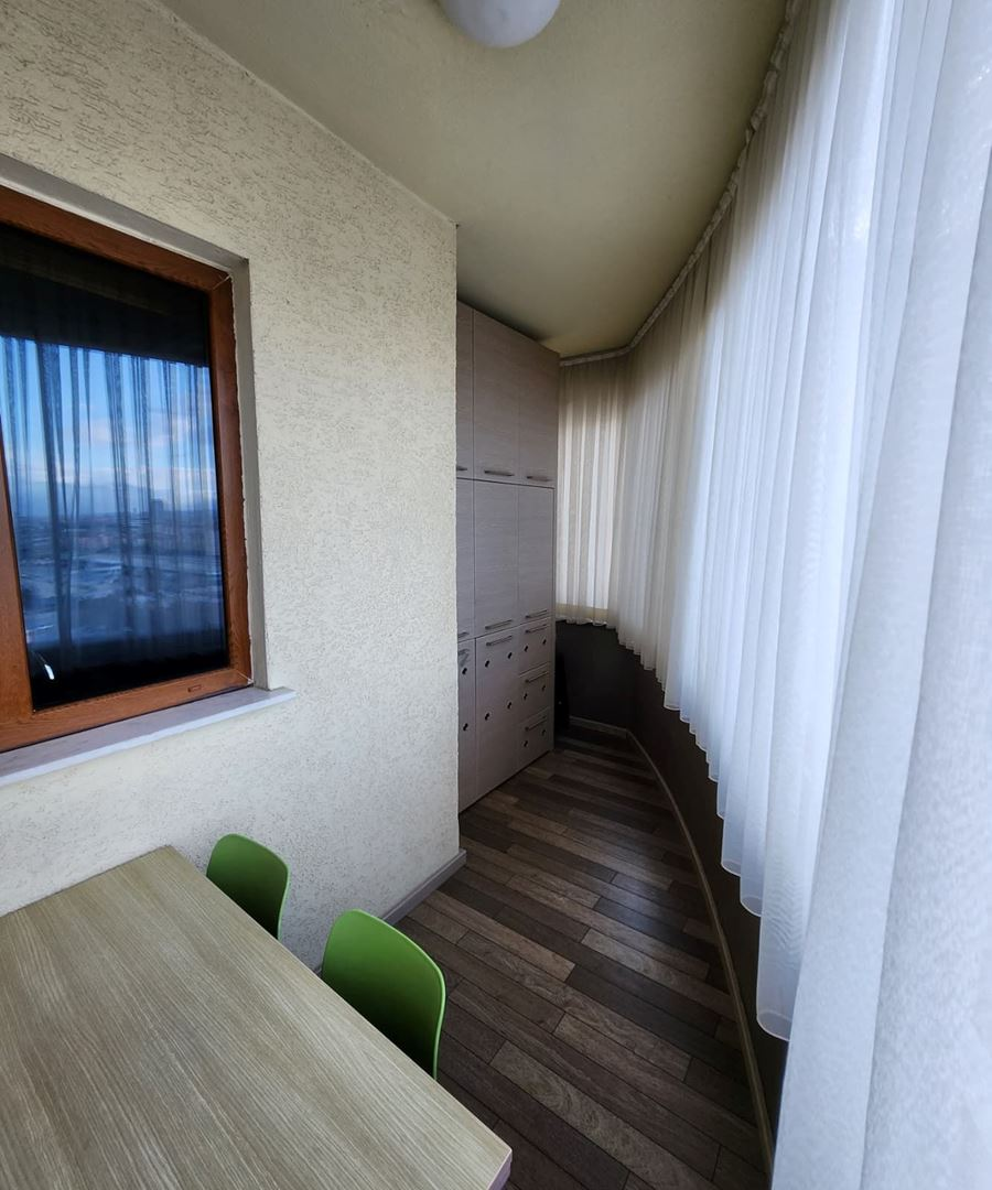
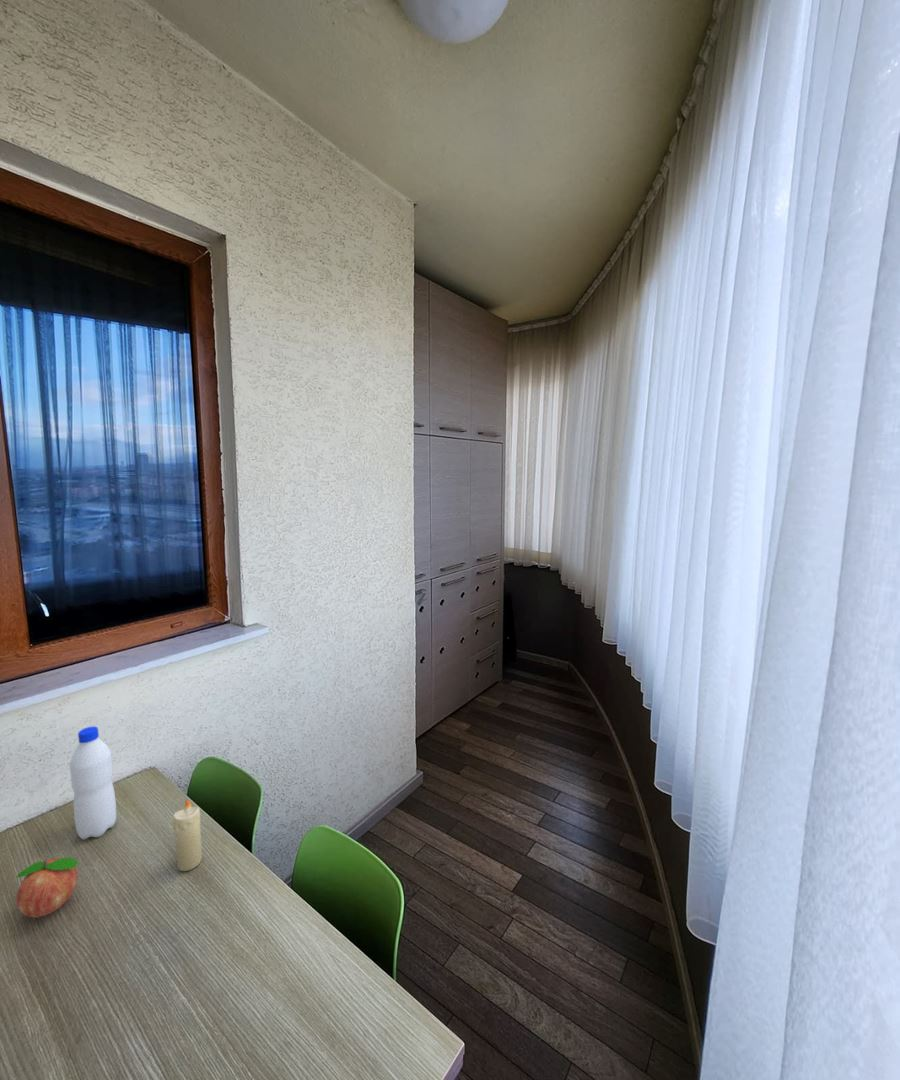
+ fruit [15,857,79,919]
+ water bottle [69,725,117,841]
+ candle [172,799,203,872]
